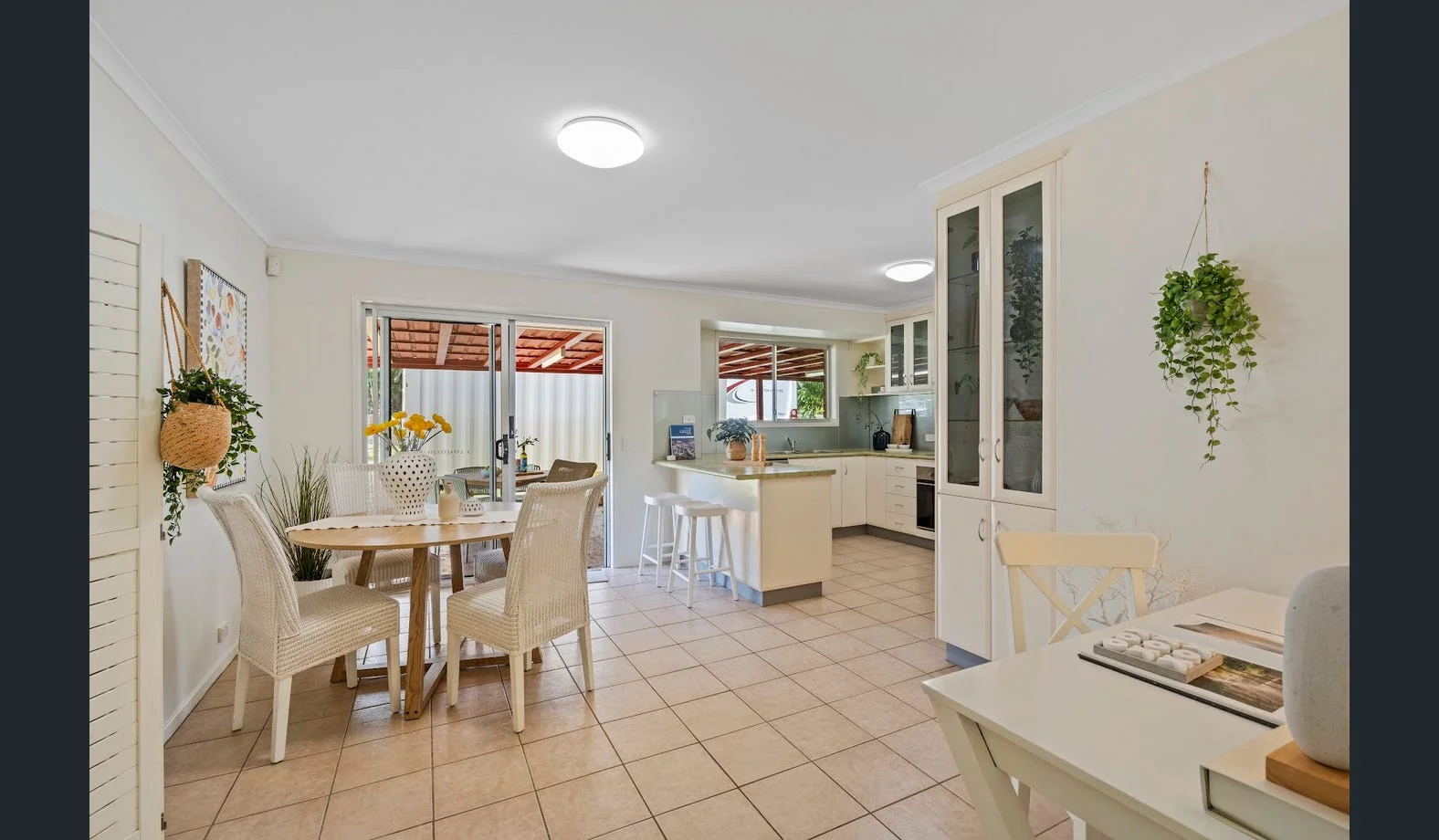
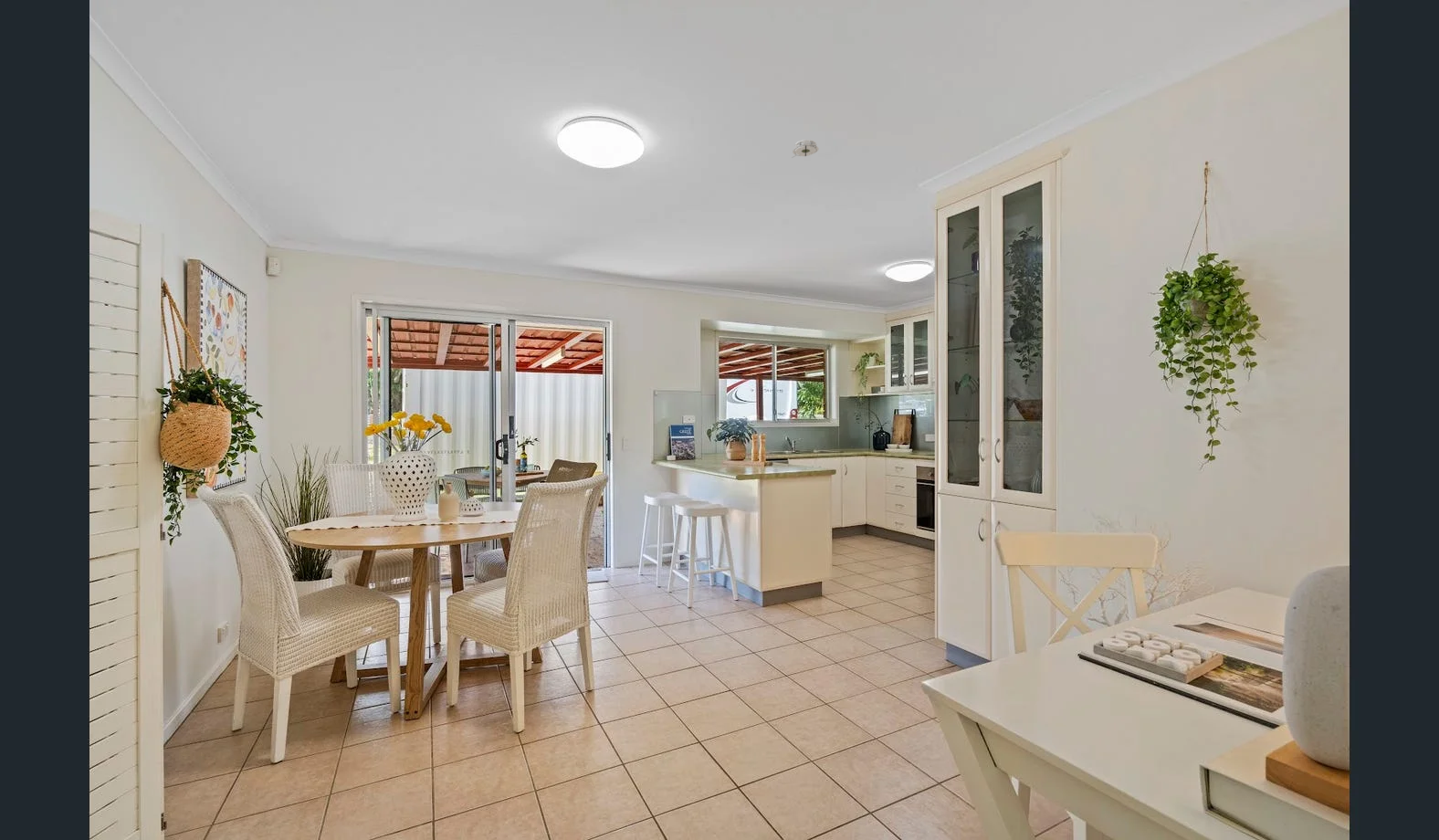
+ smoke detector [791,139,819,159]
